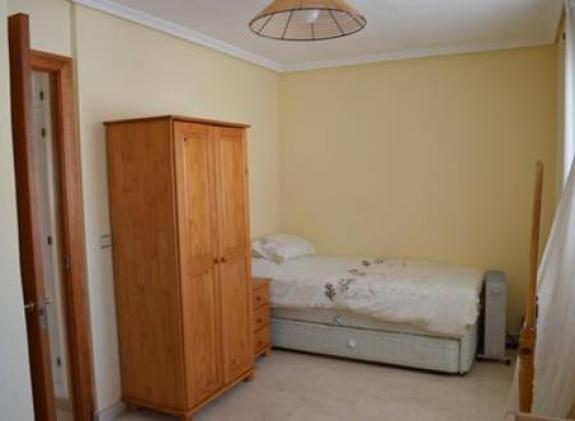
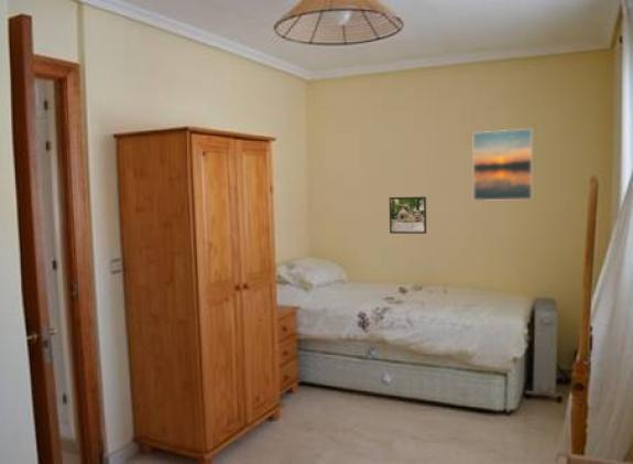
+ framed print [389,195,427,235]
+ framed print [472,128,533,202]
